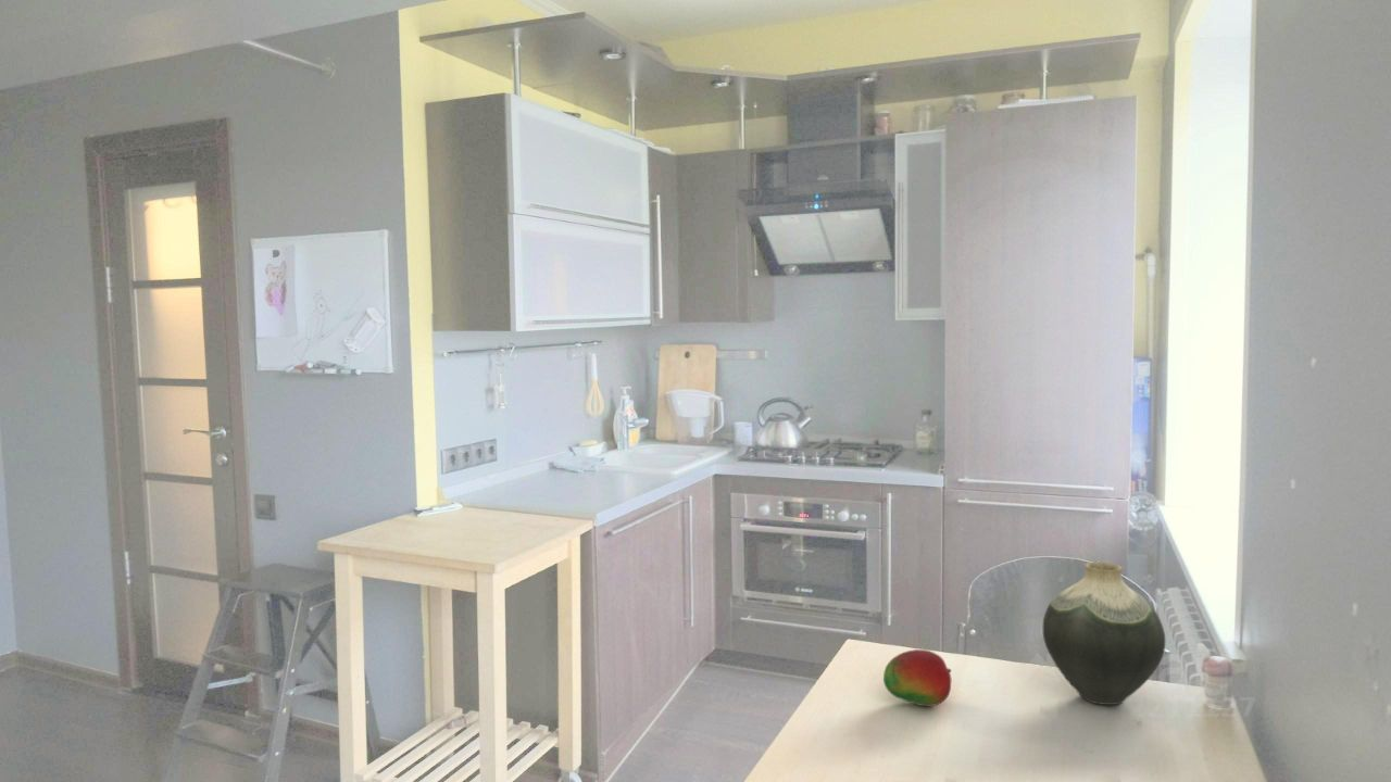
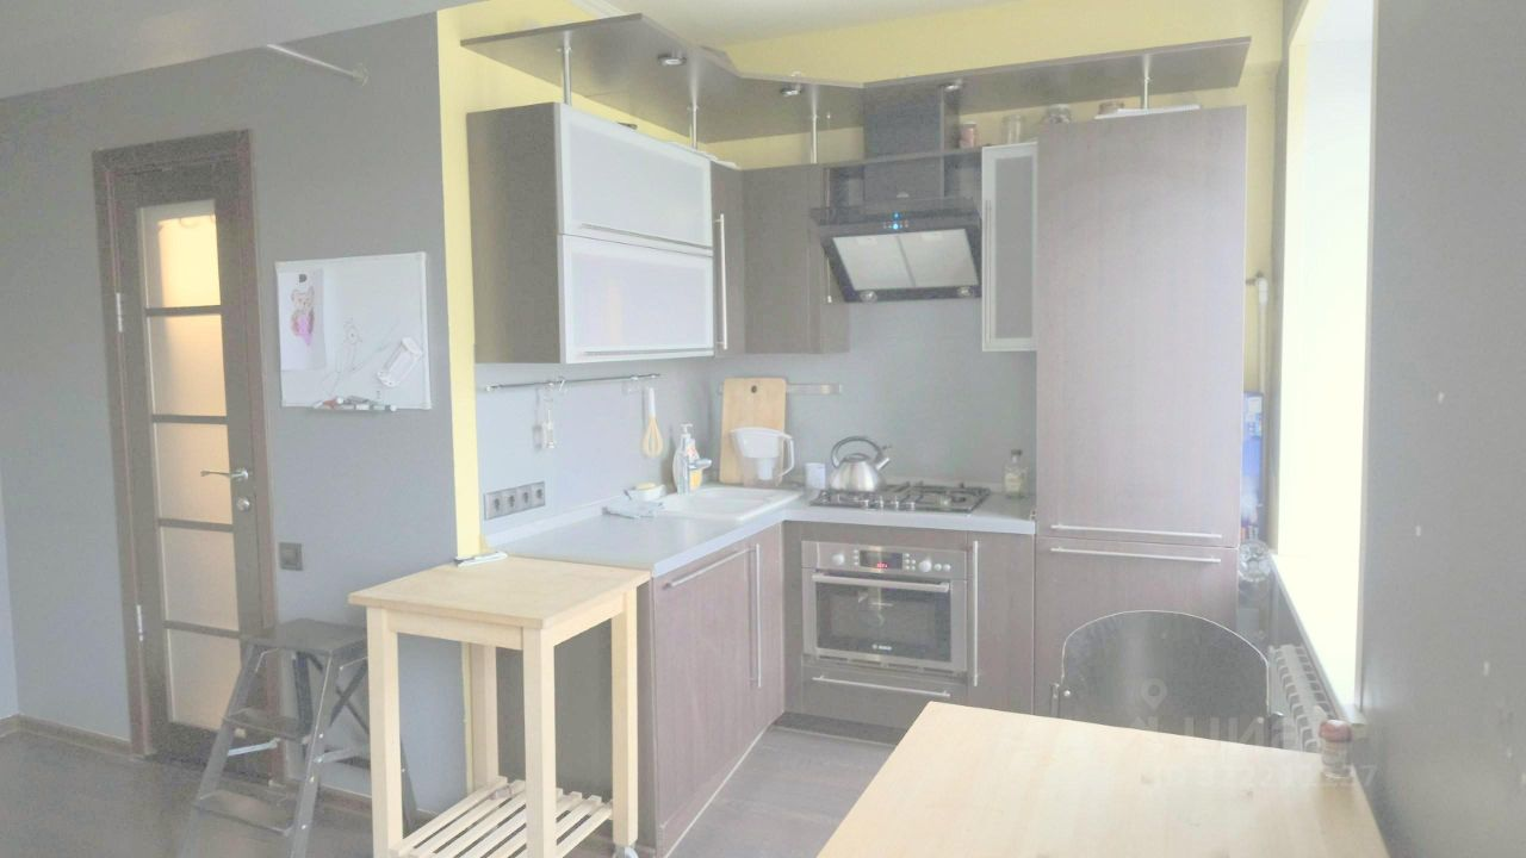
- vase [1042,562,1167,706]
- fruit [882,648,952,707]
